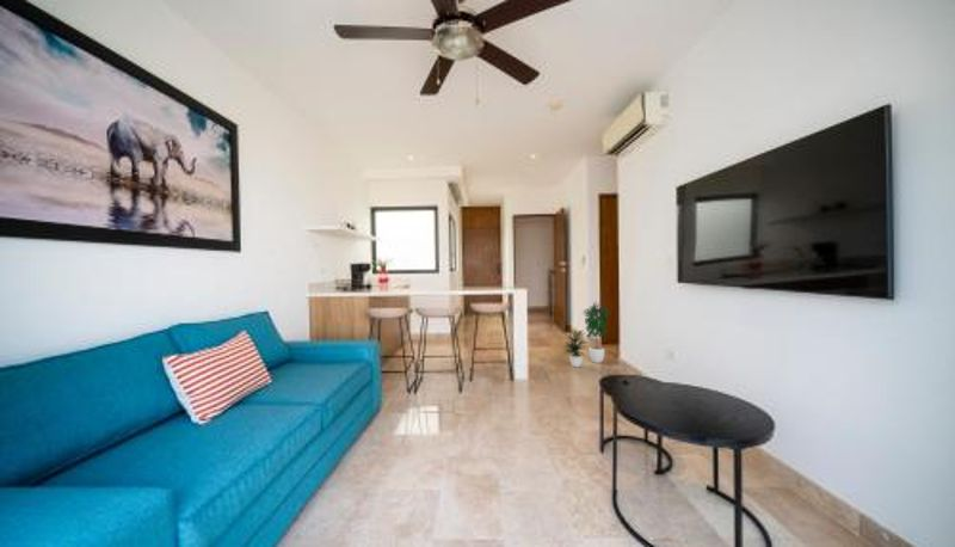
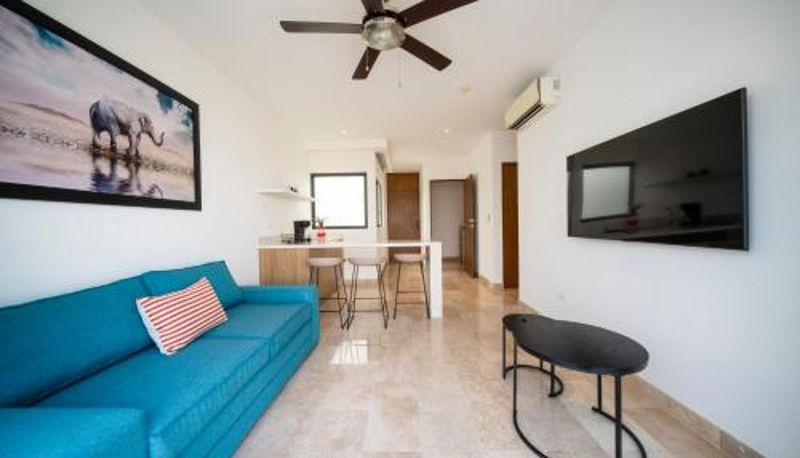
- potted plant [561,301,611,368]
